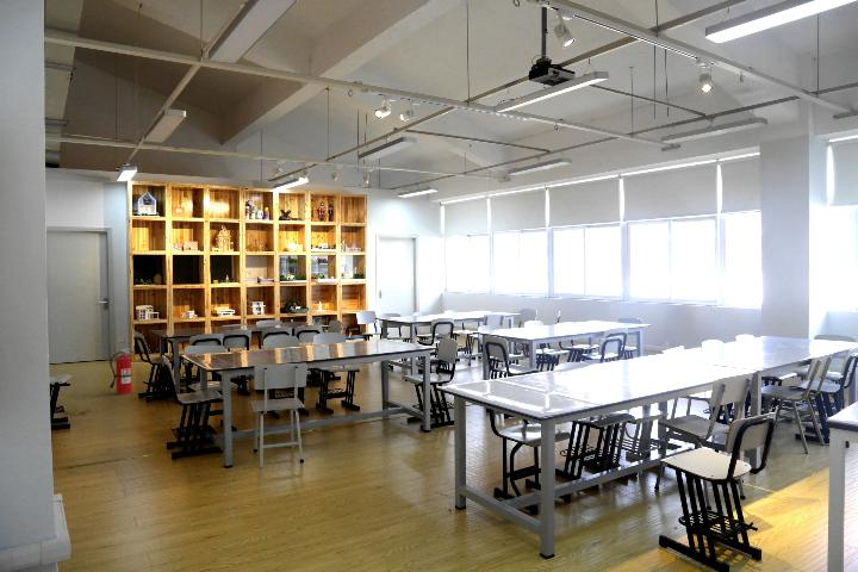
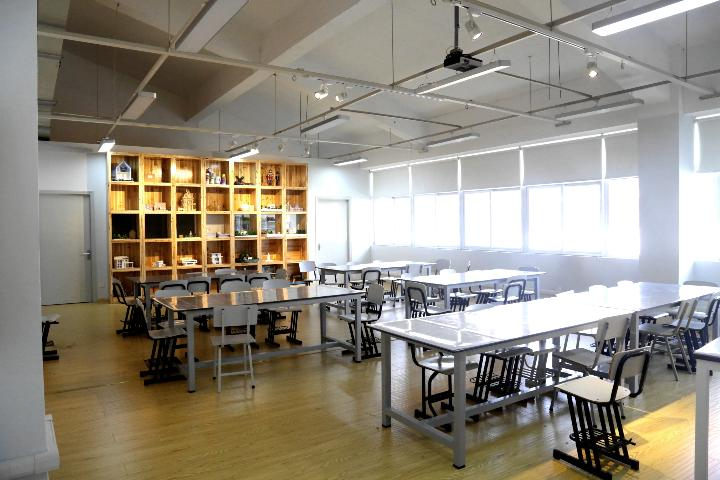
- fire extinguisher [108,347,133,396]
